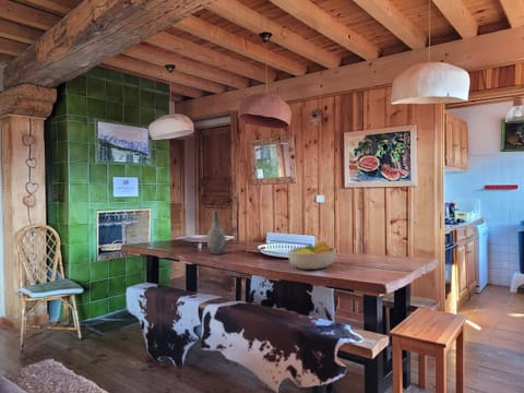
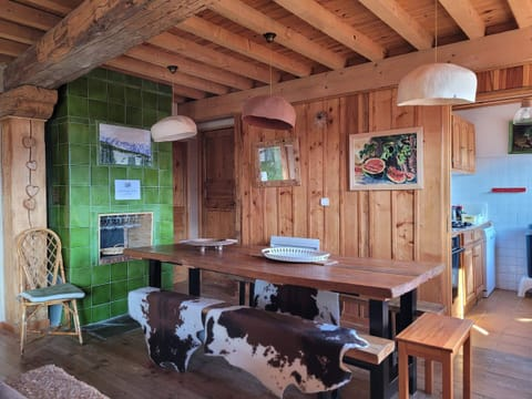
- fruit bowl [287,240,337,271]
- vase [206,210,227,255]
